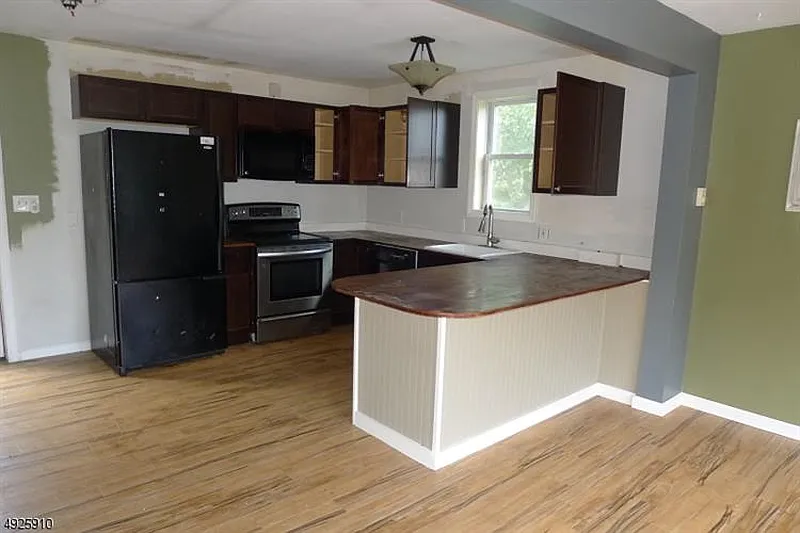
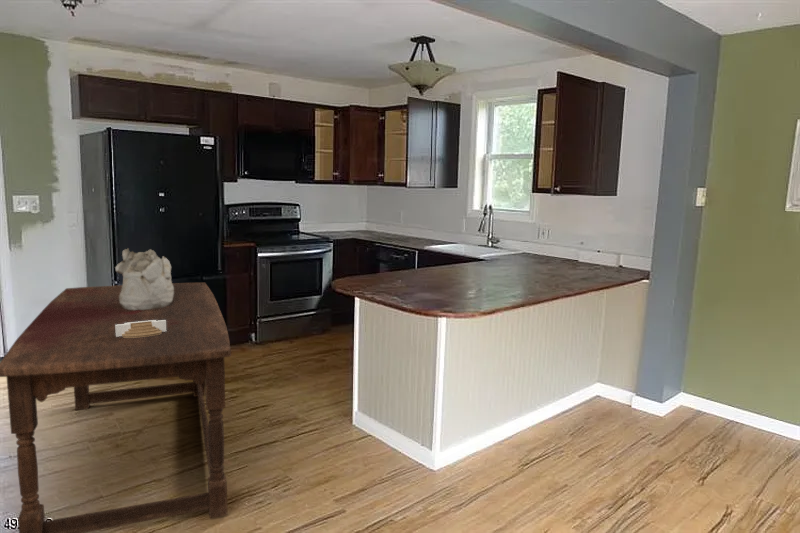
+ architectural model [115,320,167,338]
+ dining table [0,282,232,533]
+ mineral sample [114,247,174,310]
